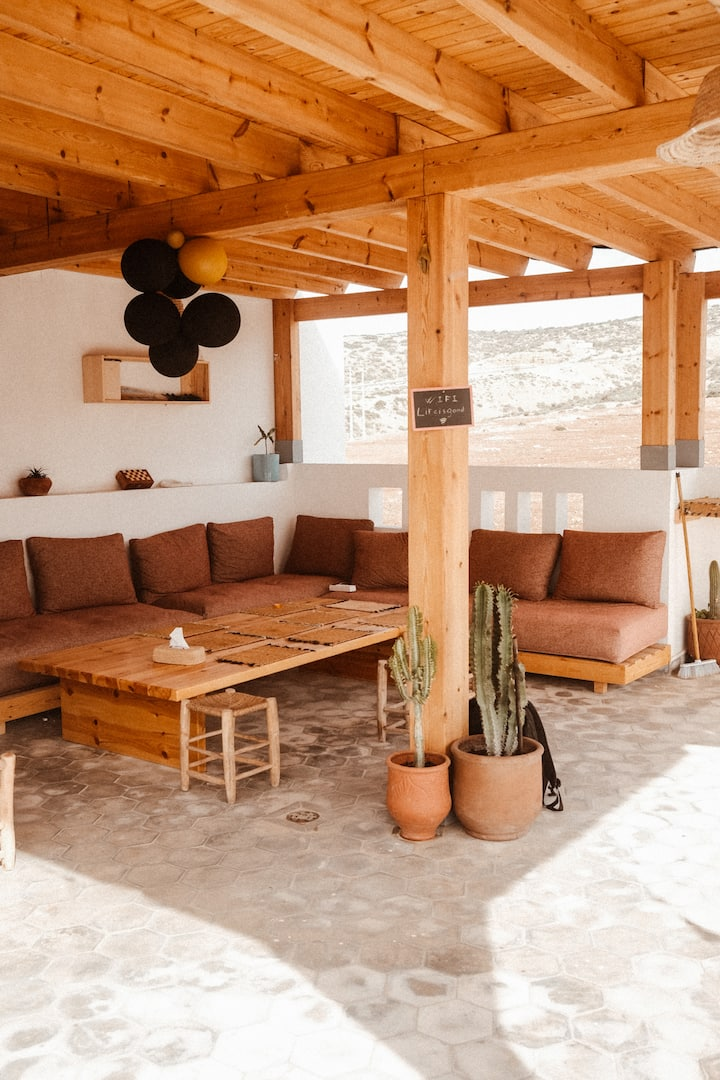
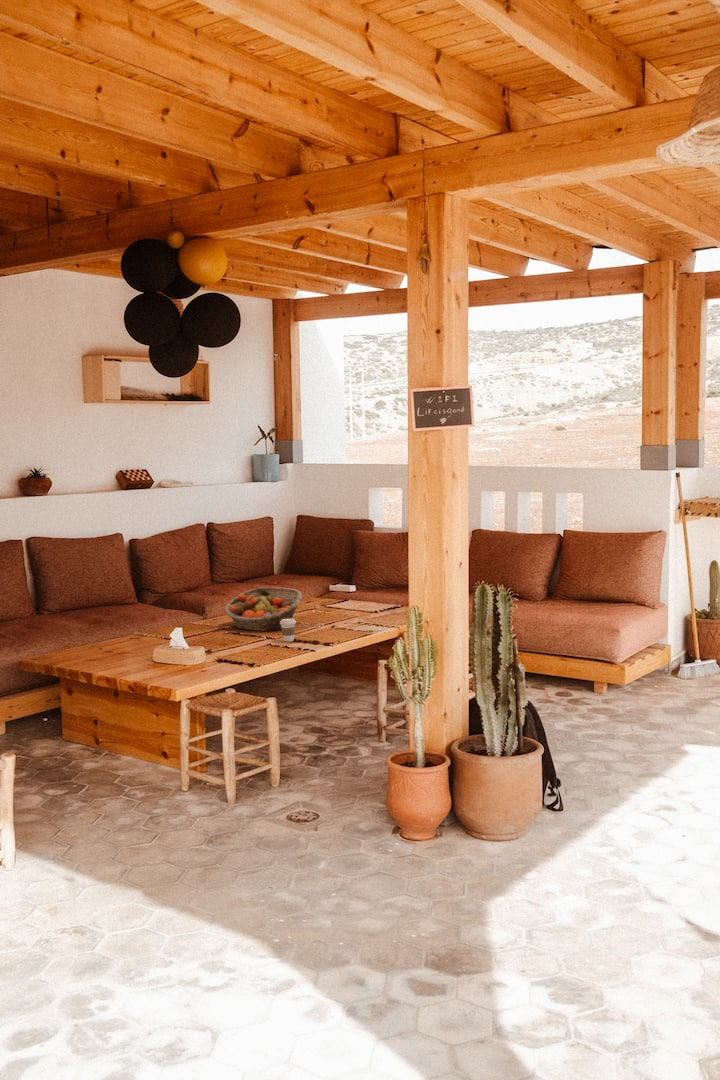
+ coffee cup [280,618,297,643]
+ fruit basket [224,586,303,632]
